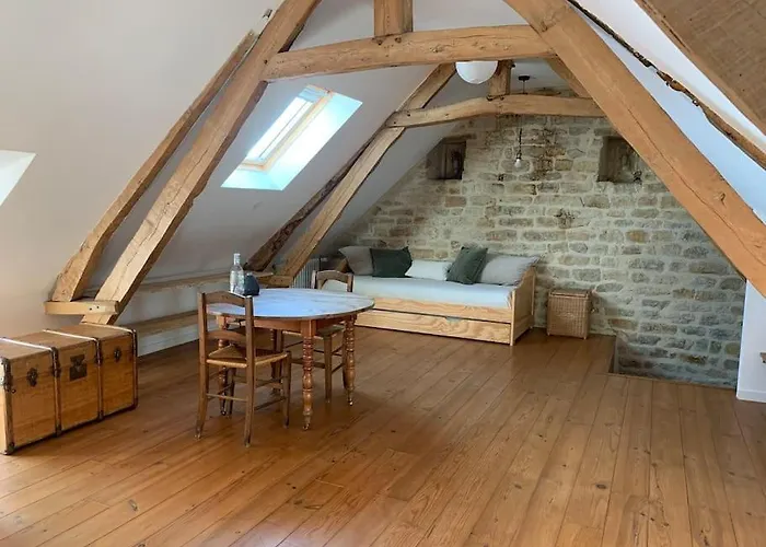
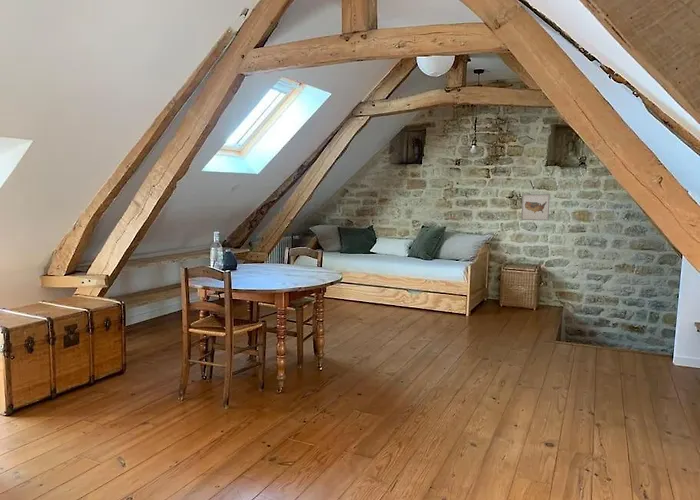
+ wall art [520,193,551,221]
